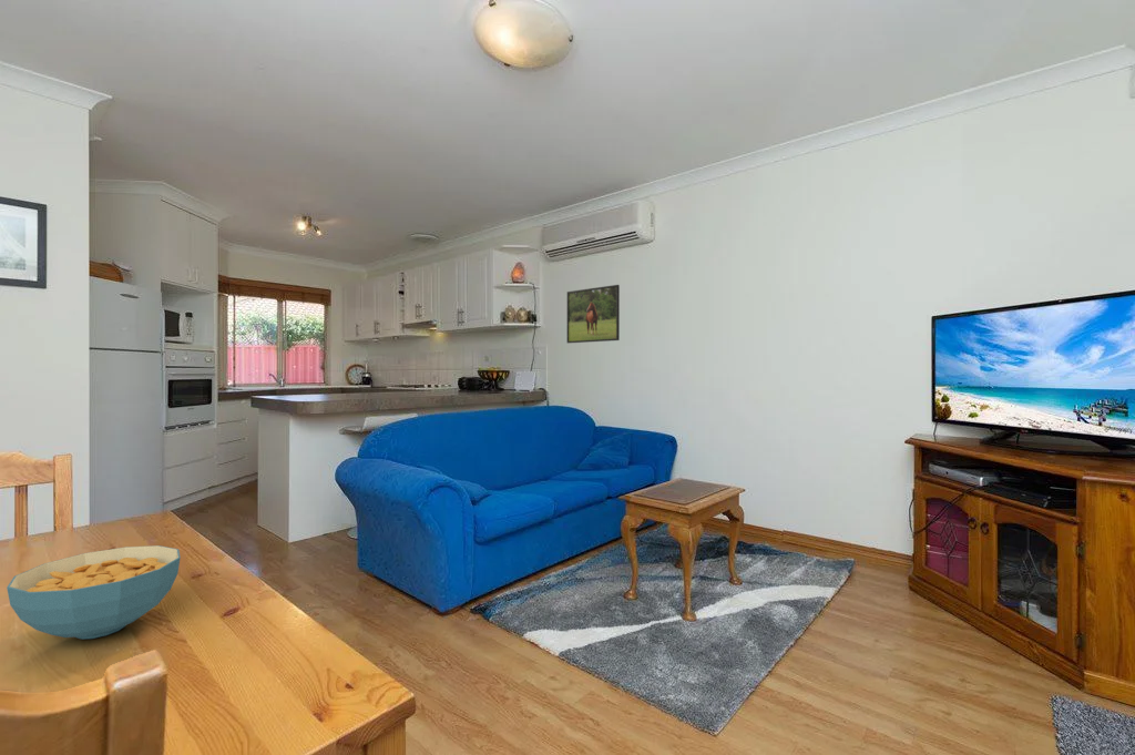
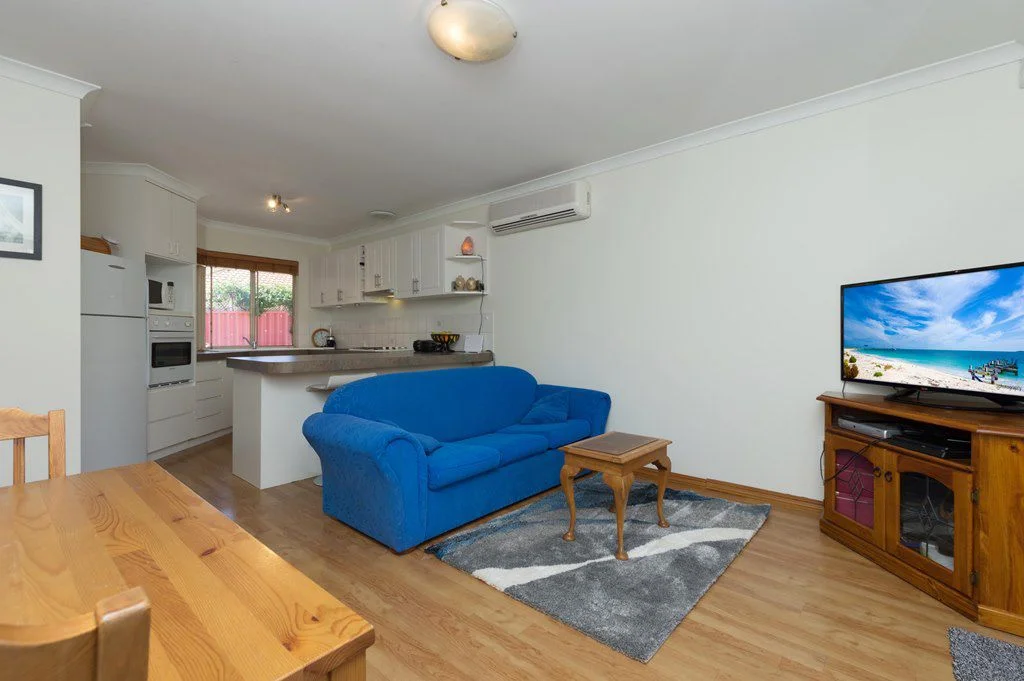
- cereal bowl [6,544,182,640]
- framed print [565,284,621,344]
